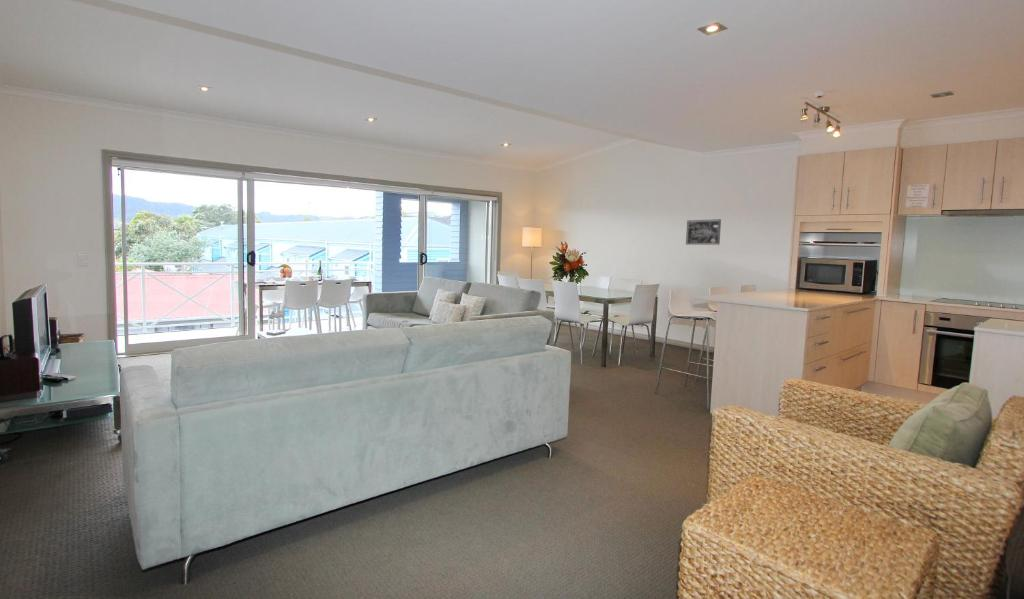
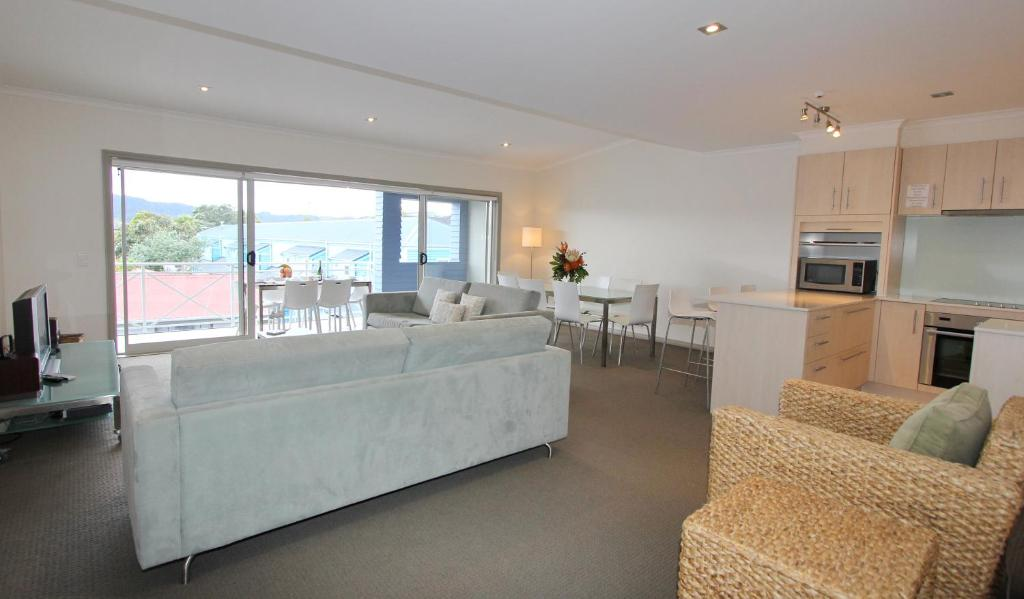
- wall art [685,218,722,246]
